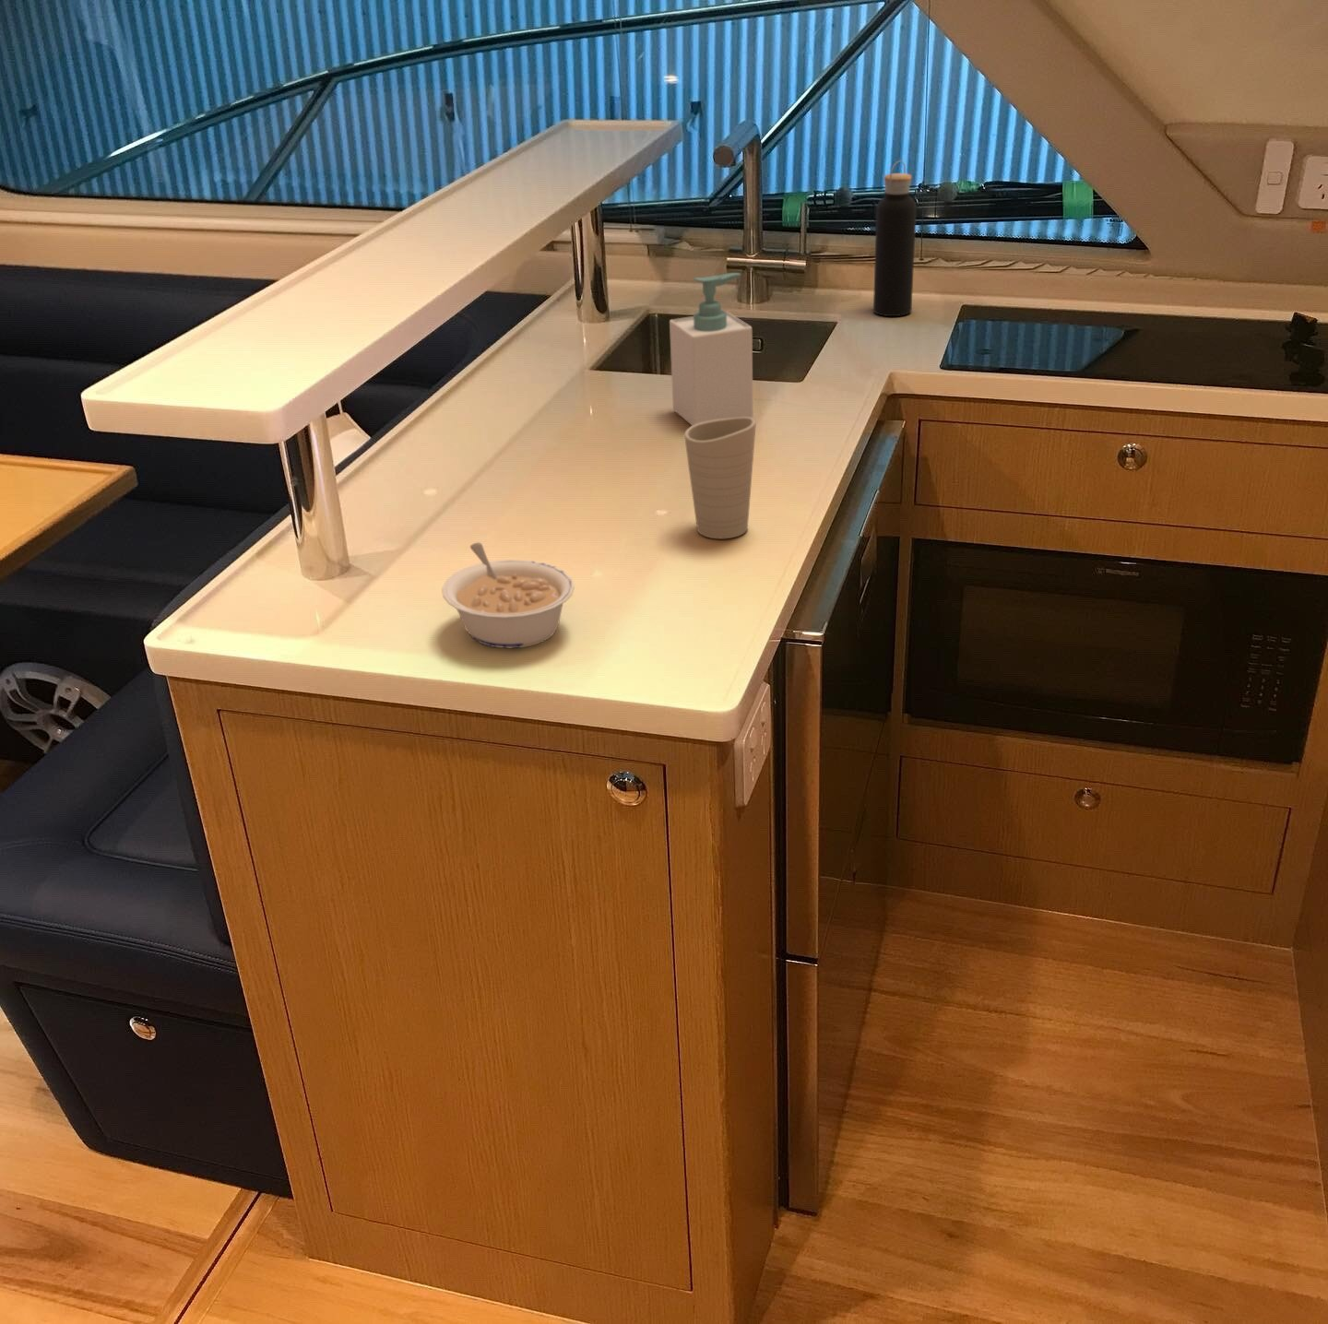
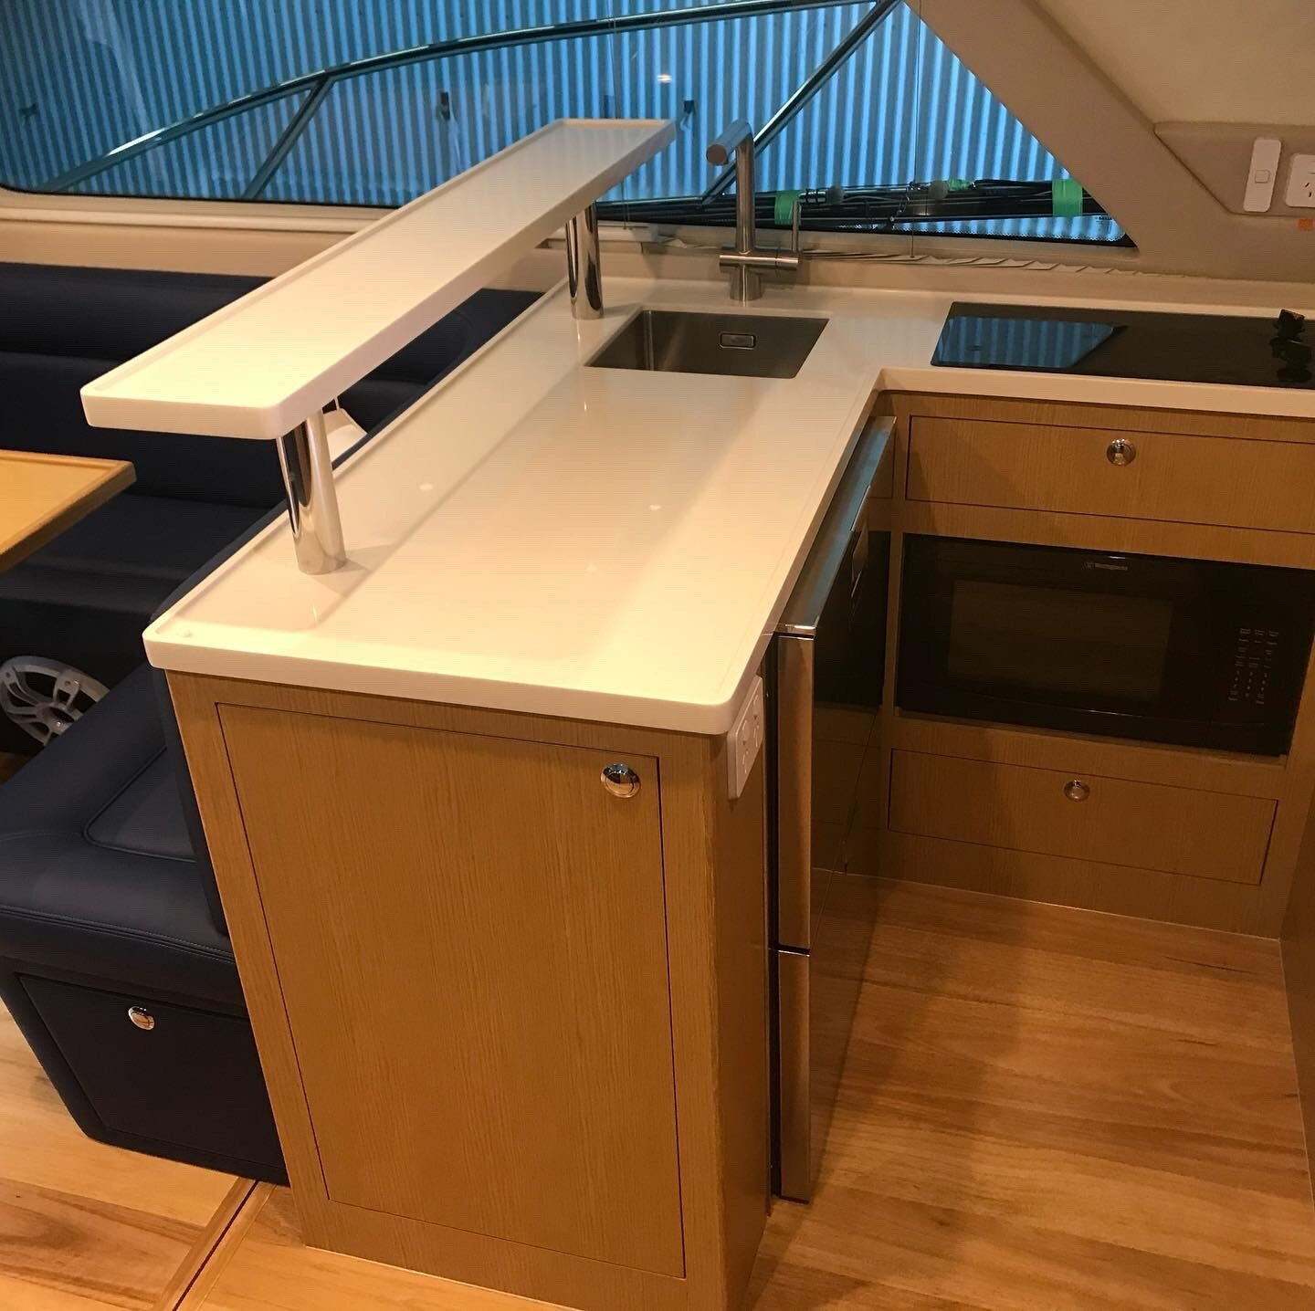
- legume [440,541,576,649]
- soap bottle [668,272,754,426]
- cup [683,417,757,540]
- water bottle [872,160,918,318]
